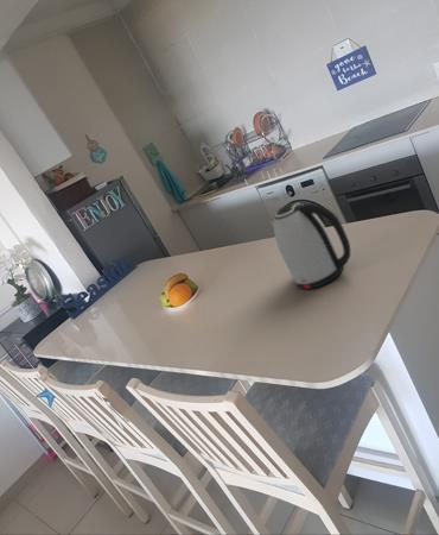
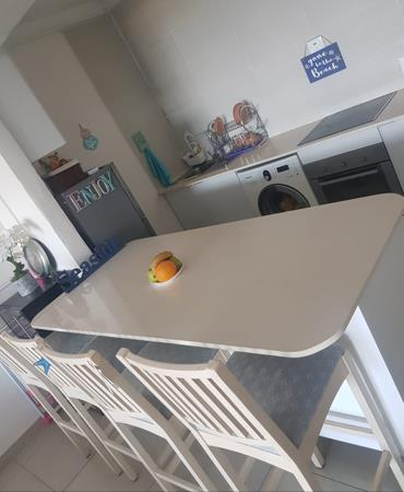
- kettle [269,201,351,290]
